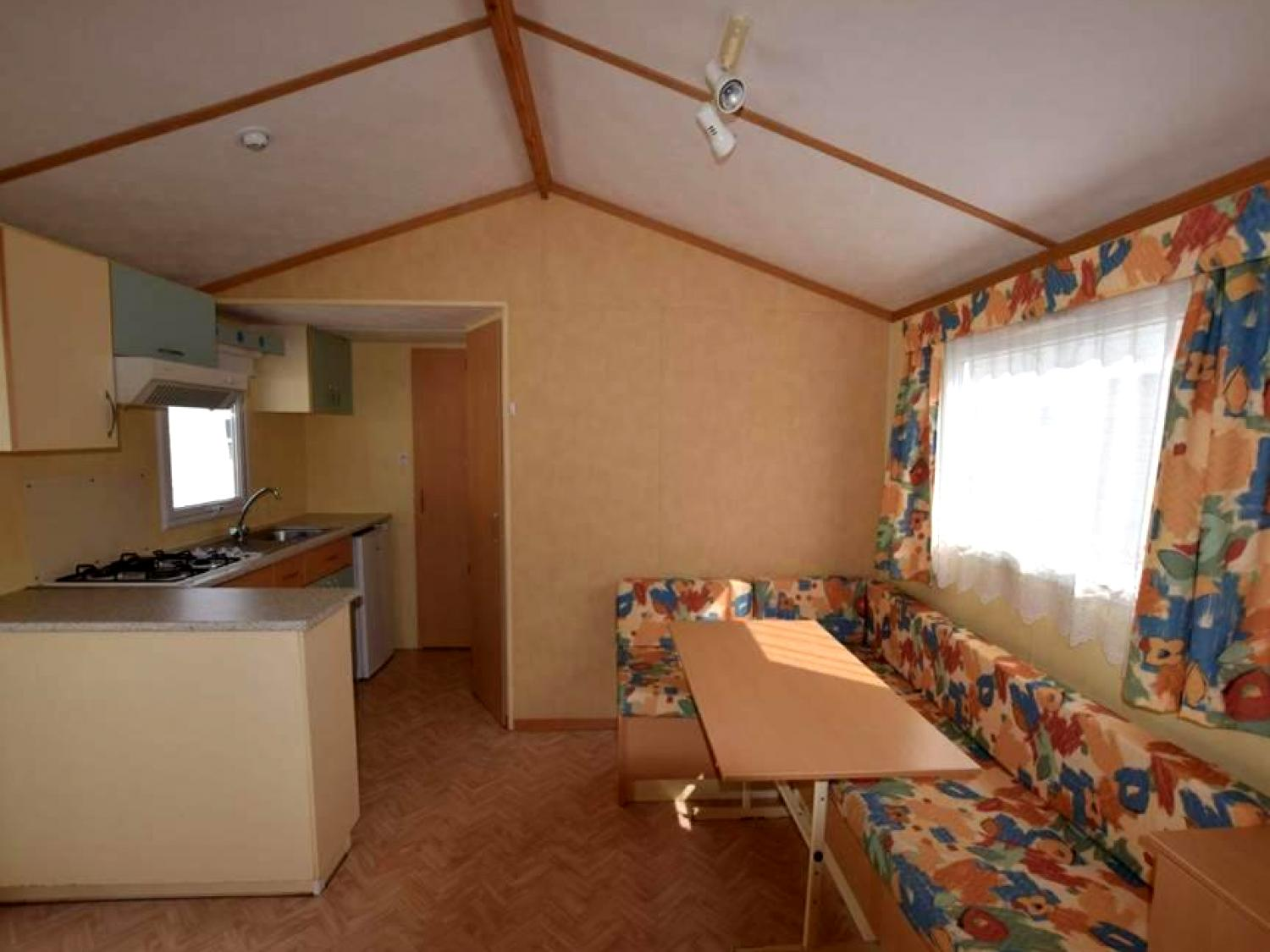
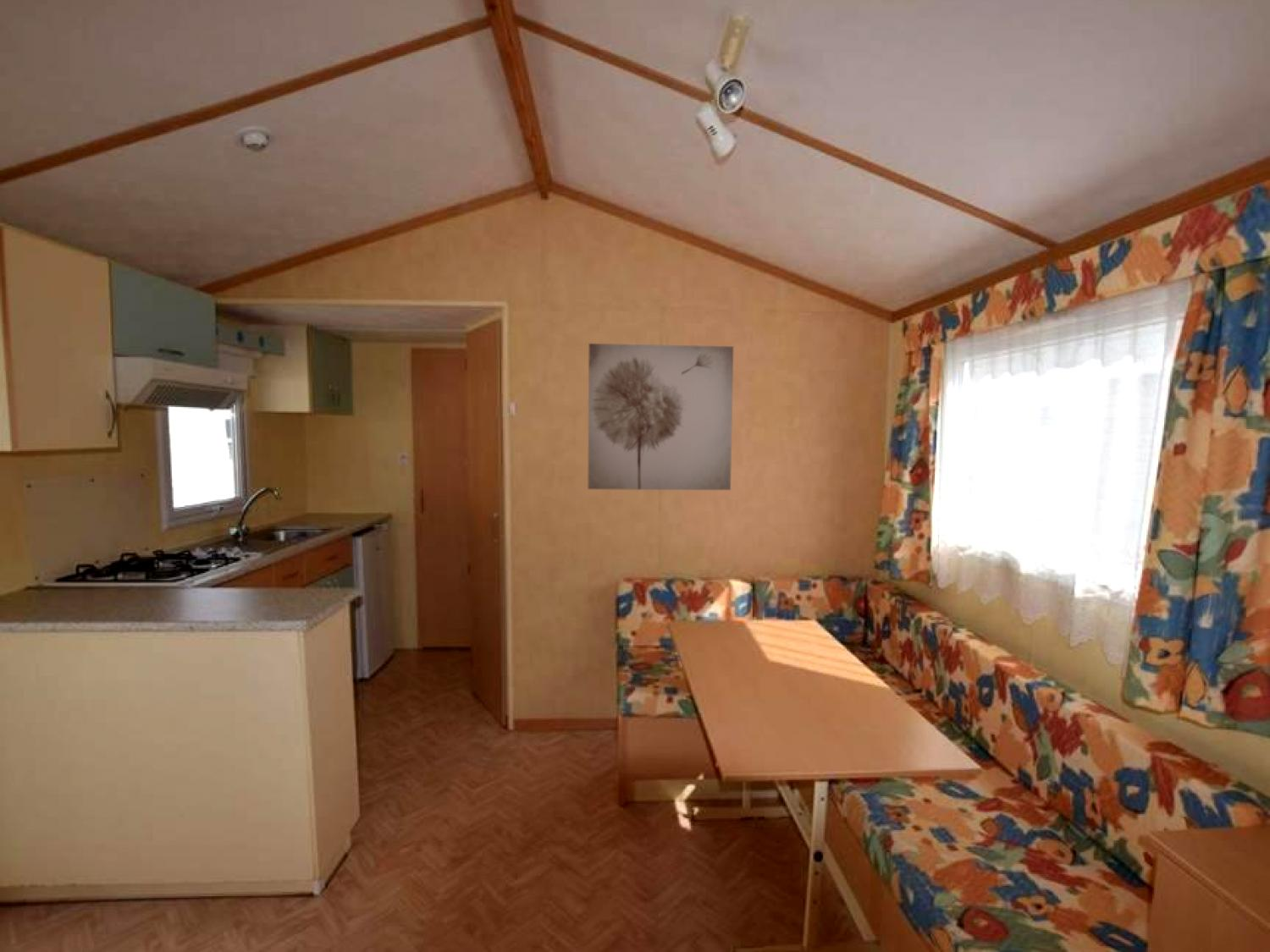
+ wall art [587,343,734,491]
